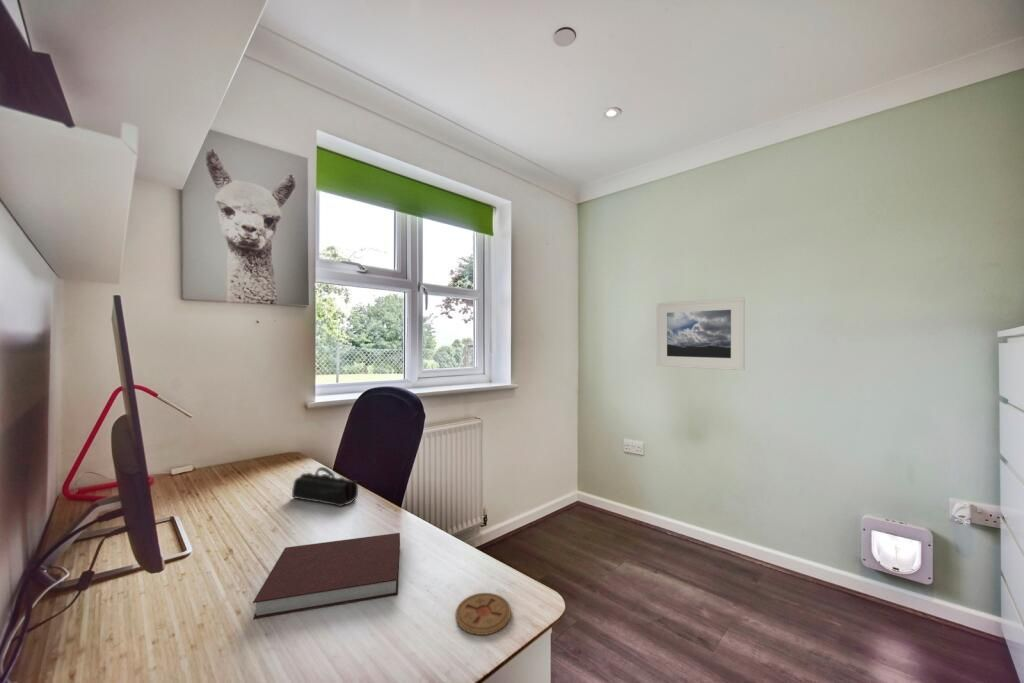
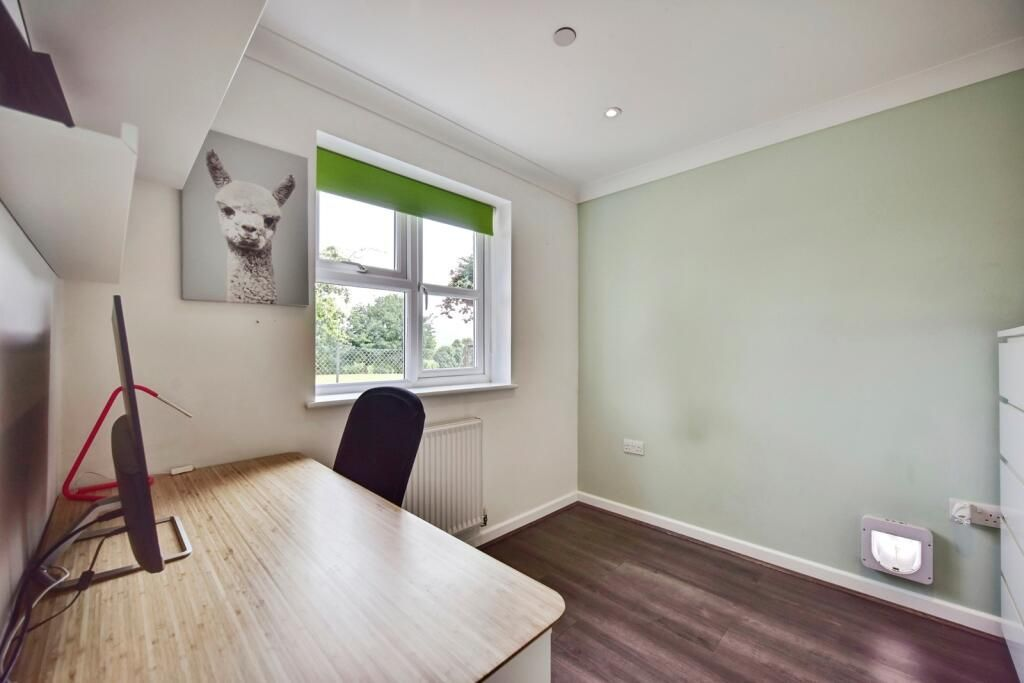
- pencil case [291,466,359,508]
- coaster [455,592,512,636]
- notebook [252,532,401,620]
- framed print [656,296,746,371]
